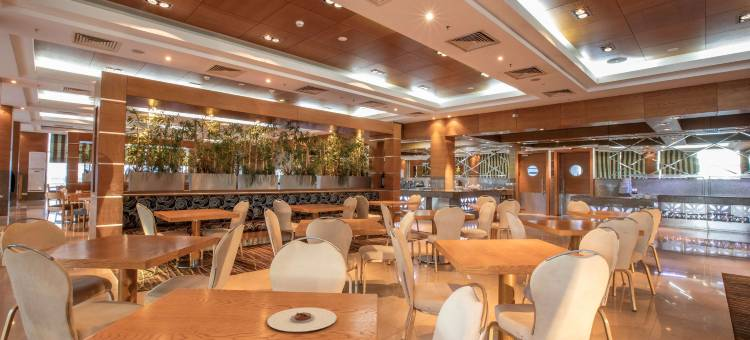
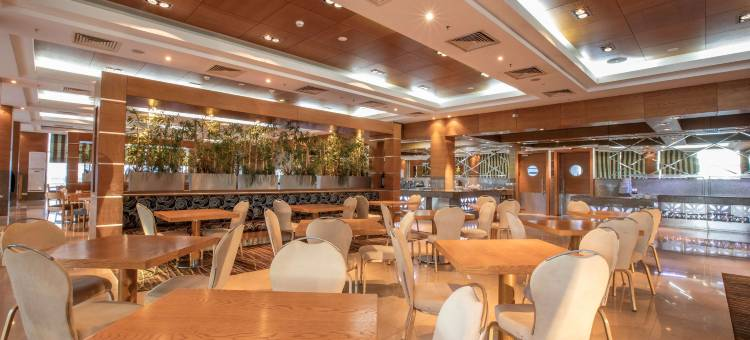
- plate [266,307,338,333]
